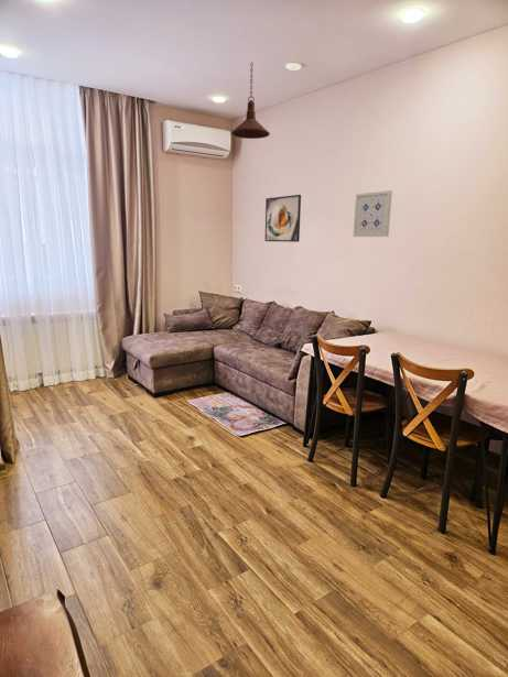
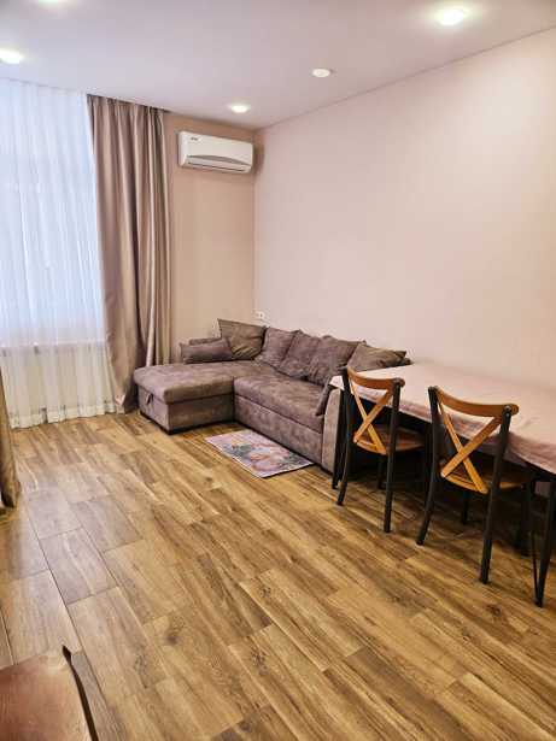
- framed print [263,194,302,243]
- wall art [353,189,393,238]
- pendant light [230,62,271,140]
